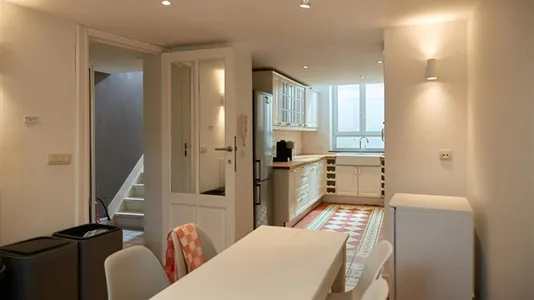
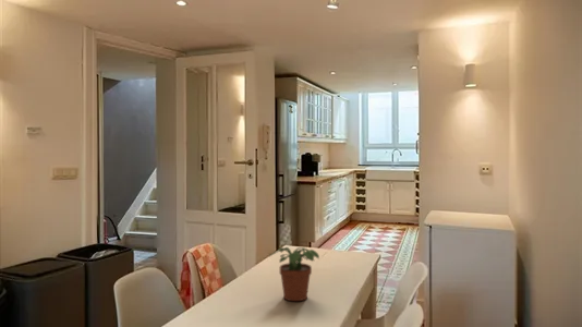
+ potted plant [268,246,320,302]
